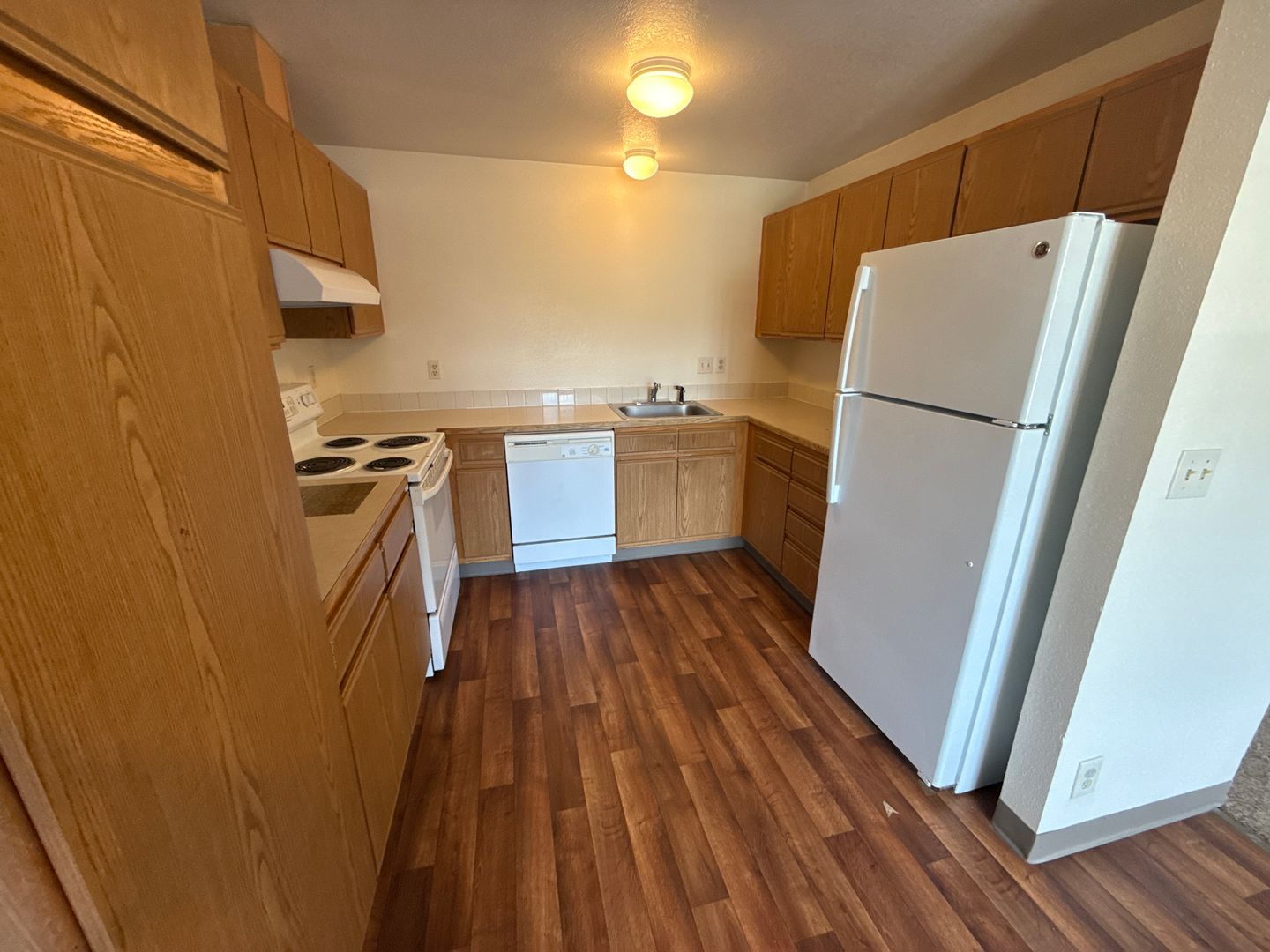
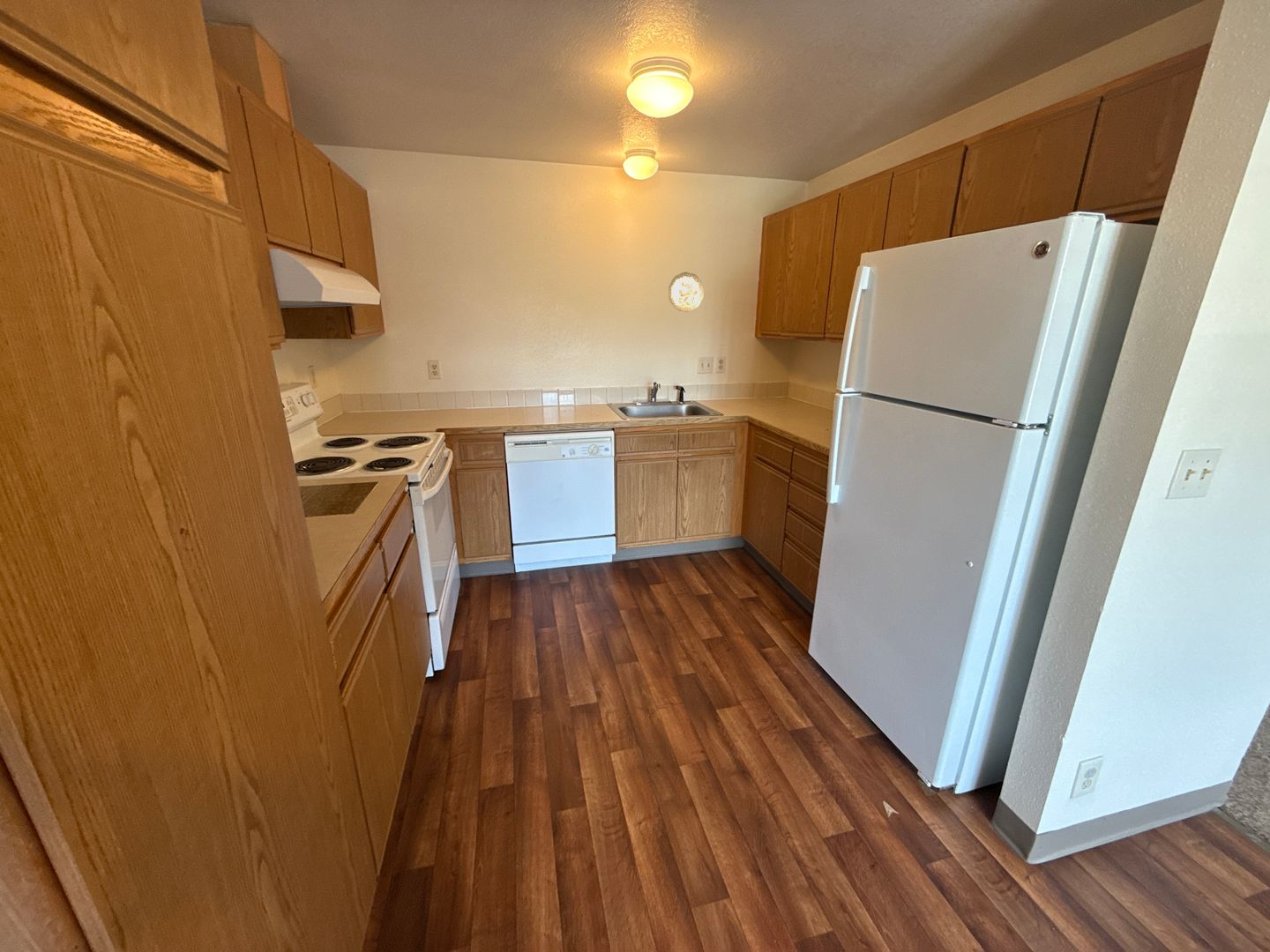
+ decorative plate [668,271,705,313]
